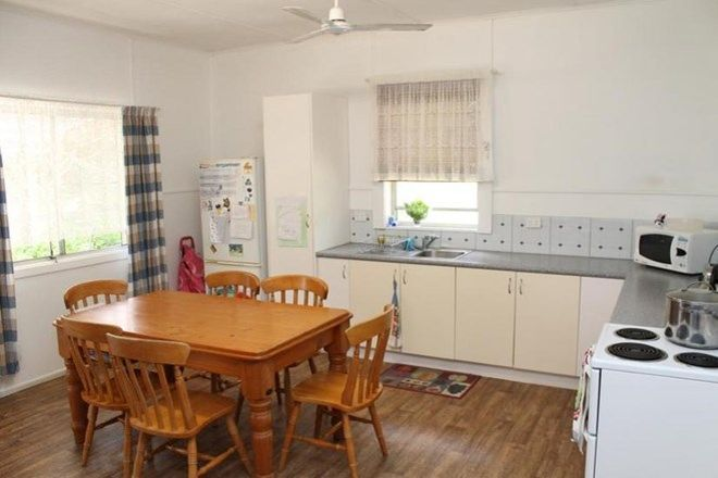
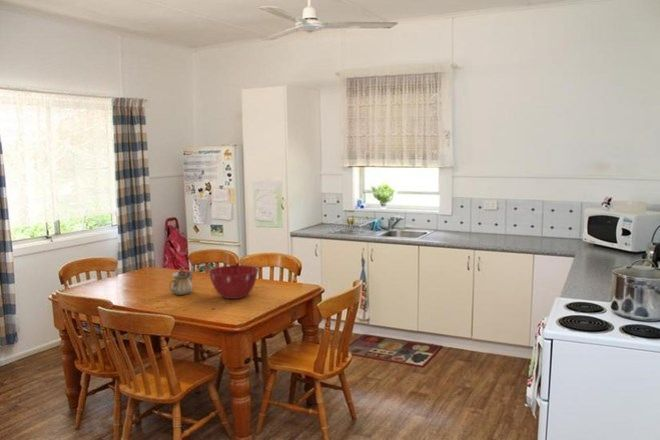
+ mixing bowl [207,264,260,300]
+ teapot [168,267,195,296]
